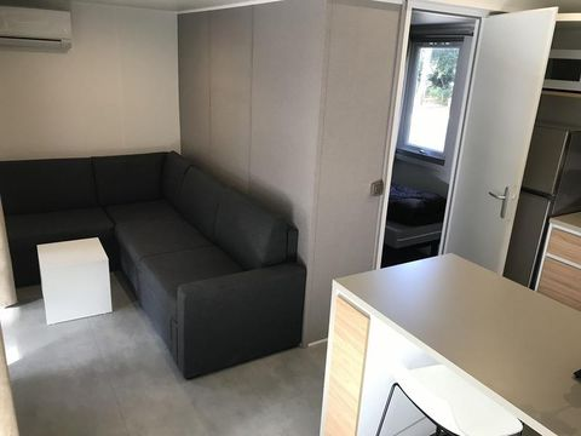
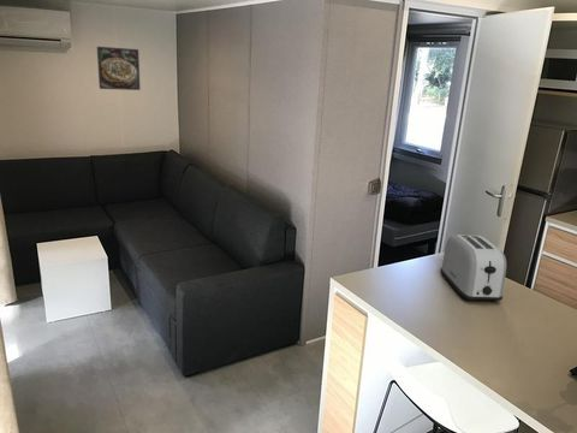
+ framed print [96,46,142,91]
+ toaster [440,233,507,302]
